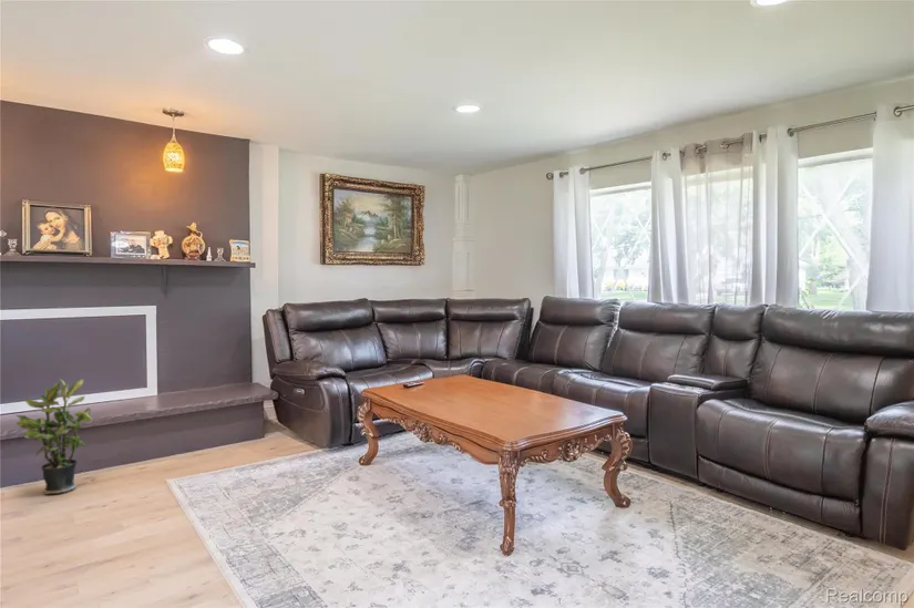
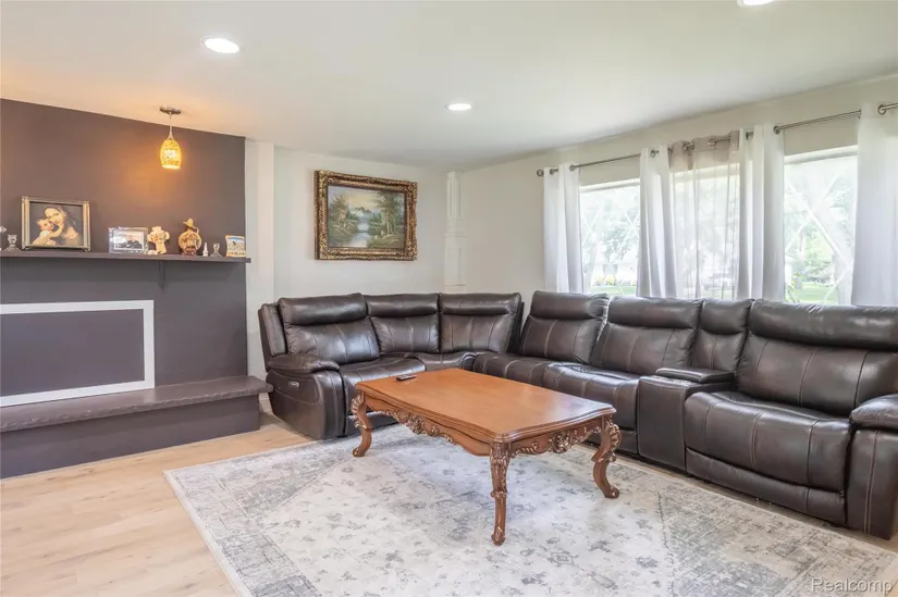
- potted plant [14,378,94,496]
